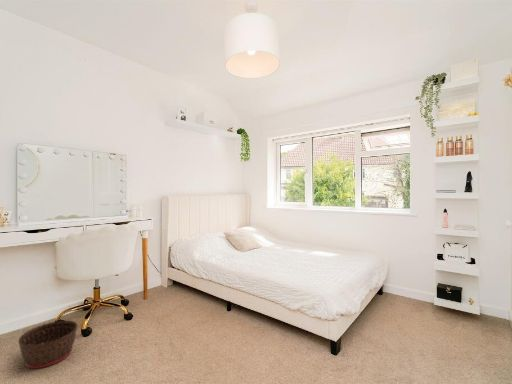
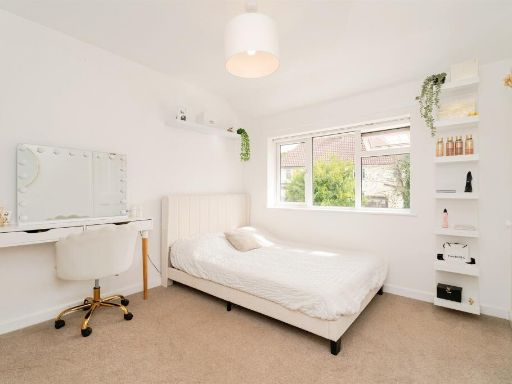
- basket [17,319,78,370]
